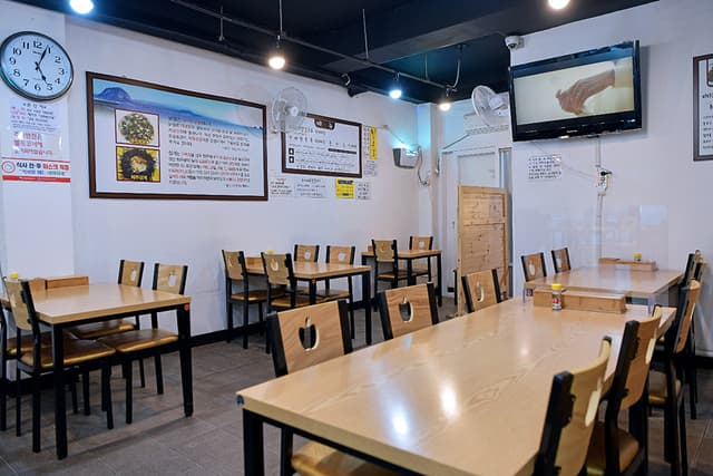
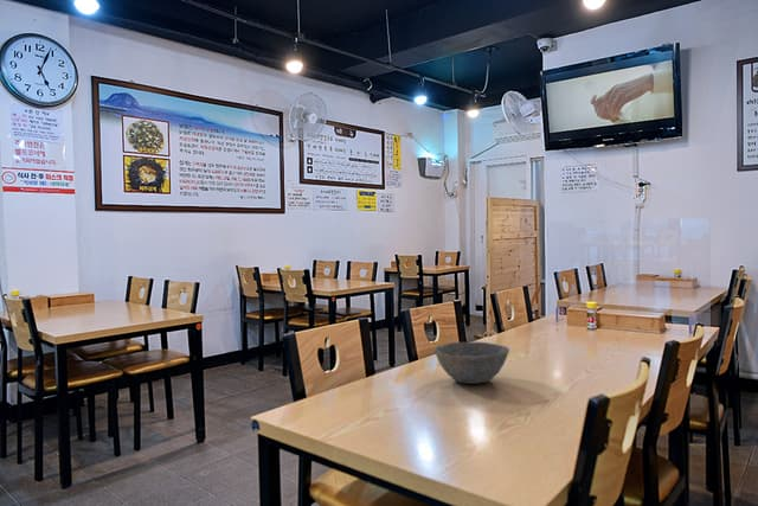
+ bowl [433,341,510,385]
